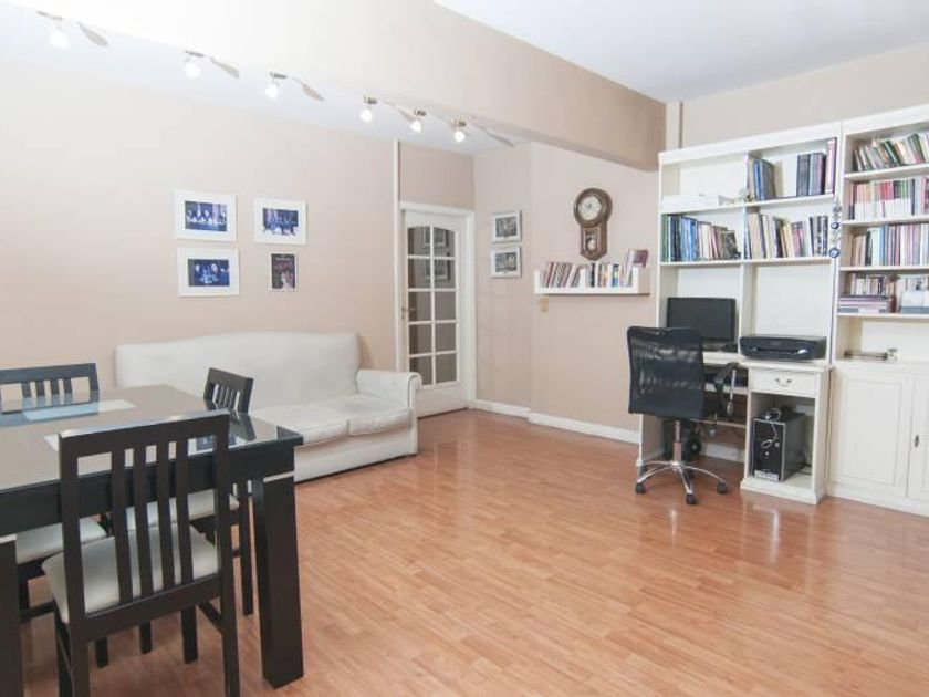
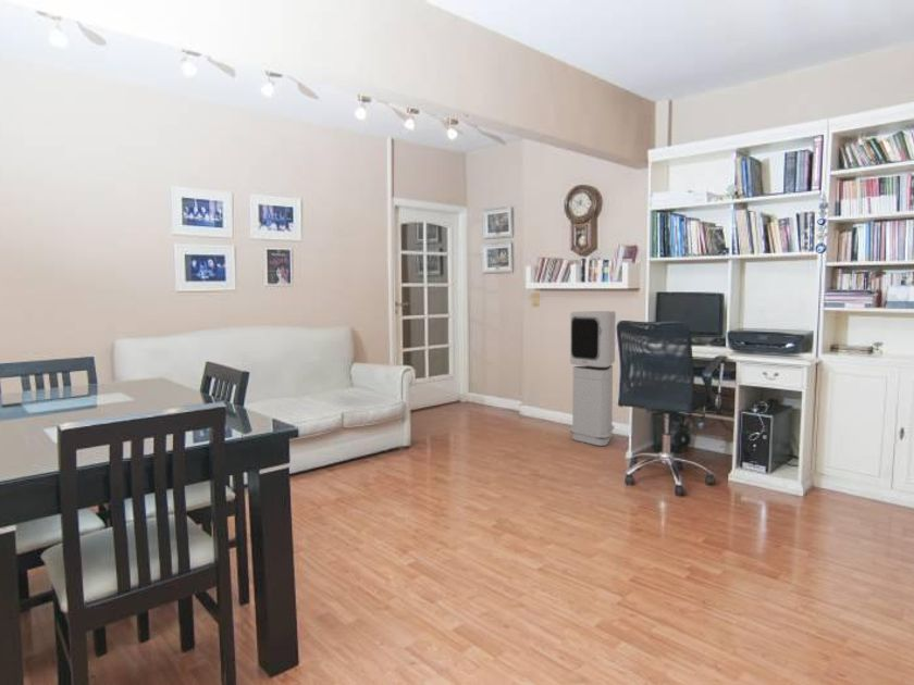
+ air purifier [569,310,617,447]
